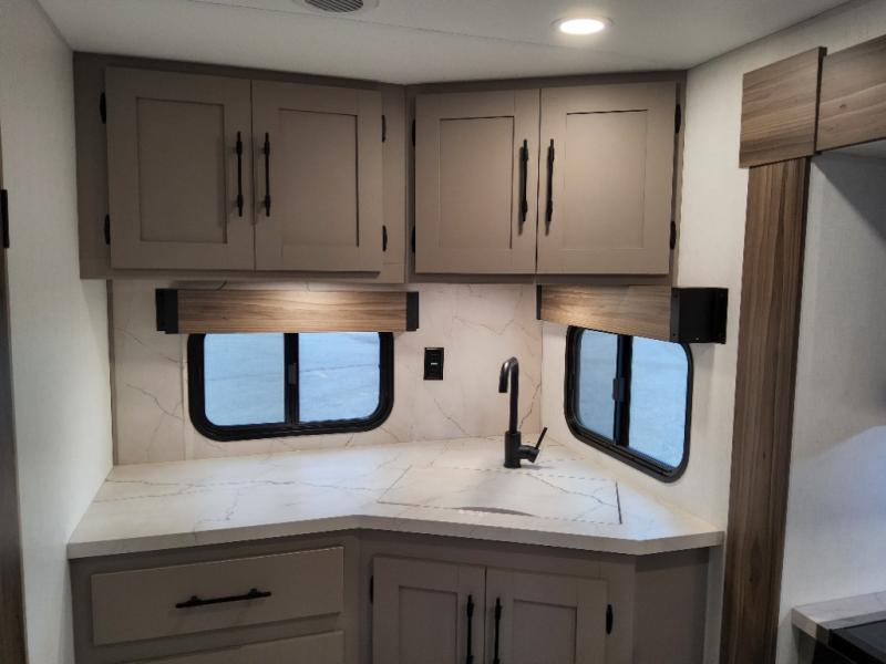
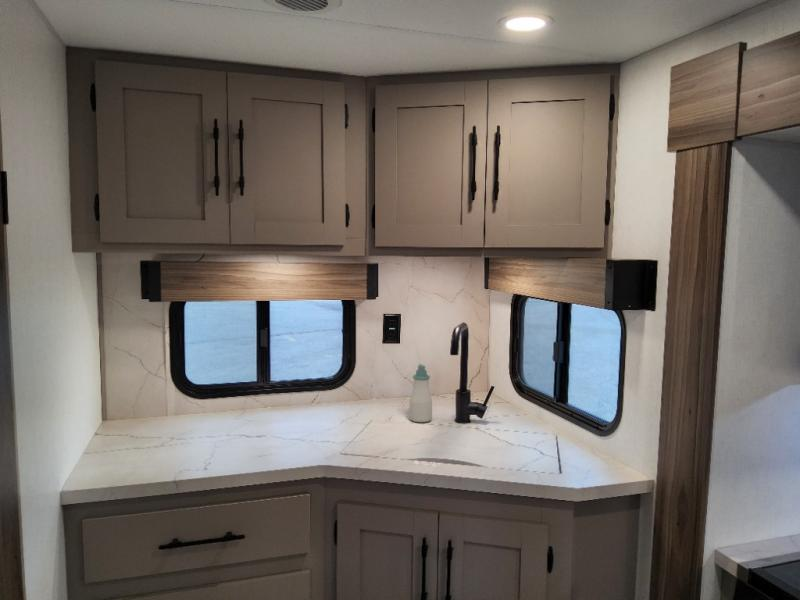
+ soap bottle [408,363,433,423]
